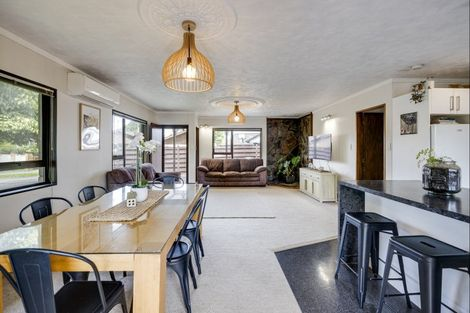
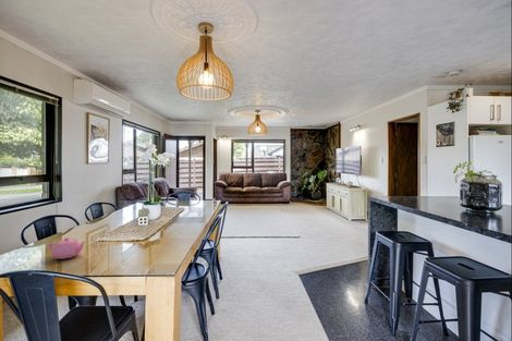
+ teapot [48,236,87,260]
